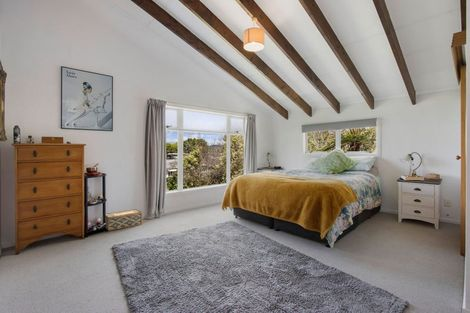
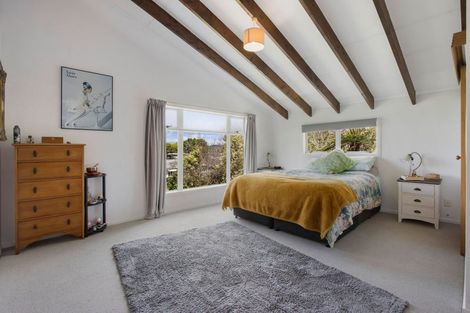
- woven basket [104,208,143,232]
